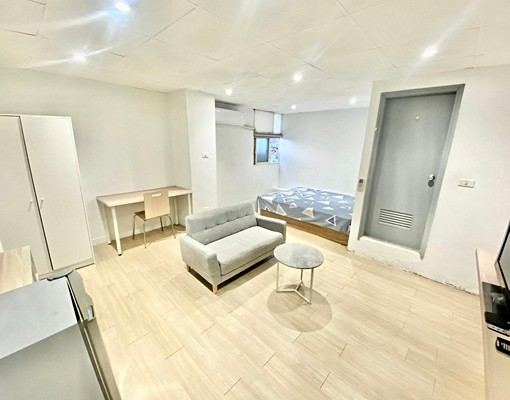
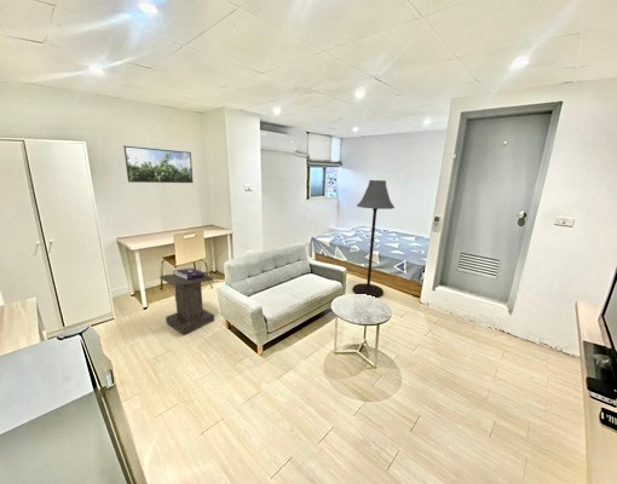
+ floor lamp [352,179,396,299]
+ lectern [158,267,215,336]
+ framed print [122,145,194,184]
